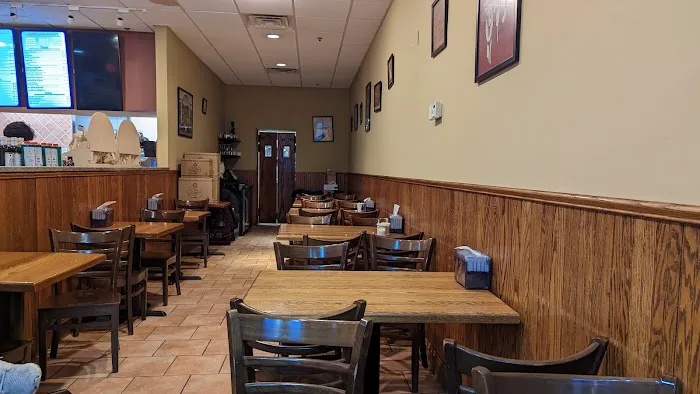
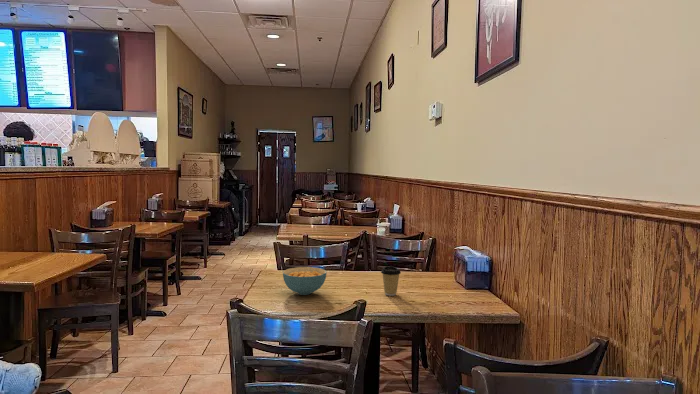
+ cereal bowl [282,266,327,296]
+ coffee cup [380,265,402,297]
